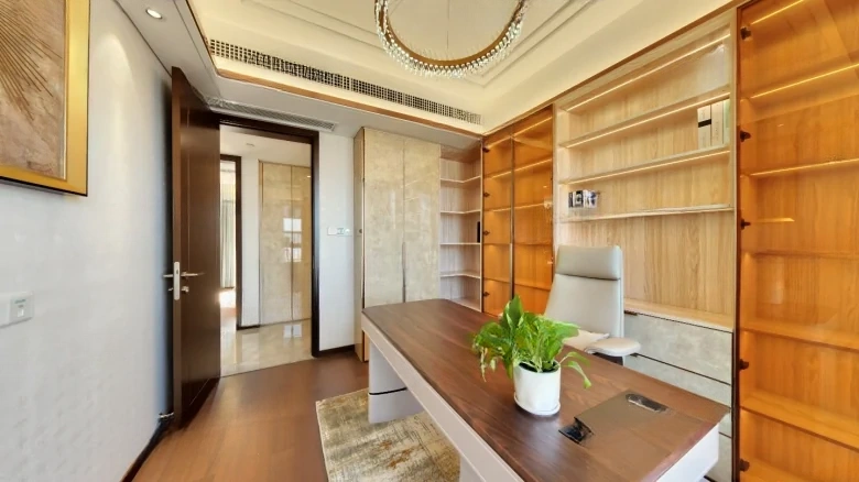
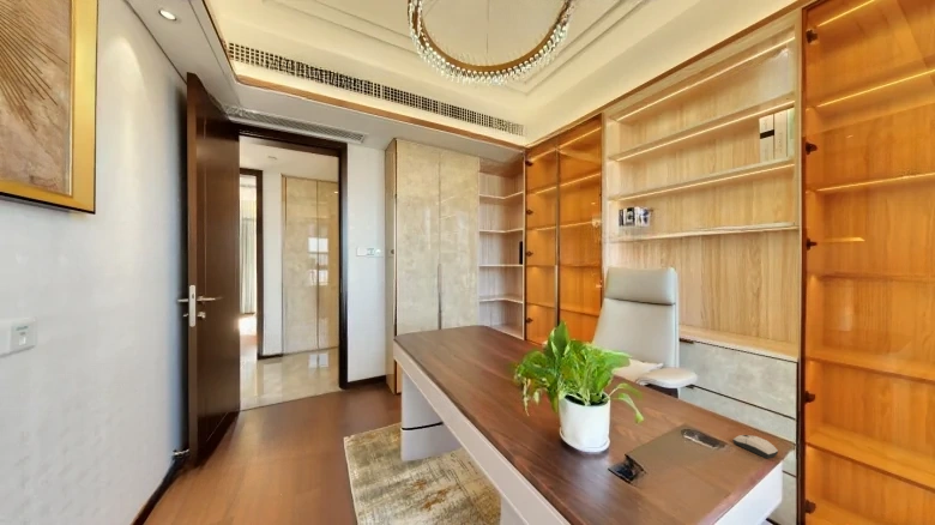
+ computer mouse [731,434,779,460]
